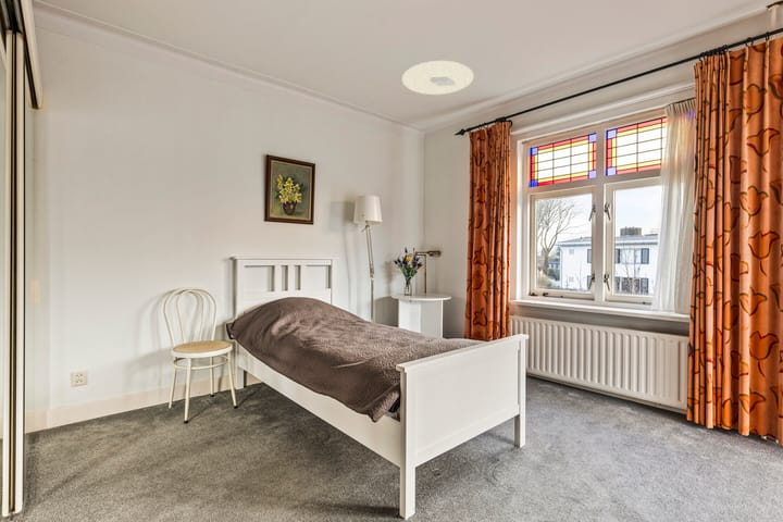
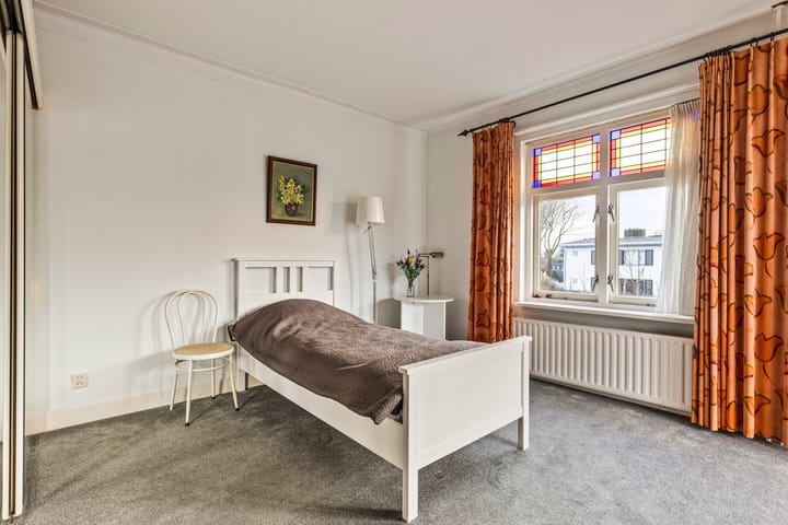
- ceiling light [401,60,475,96]
